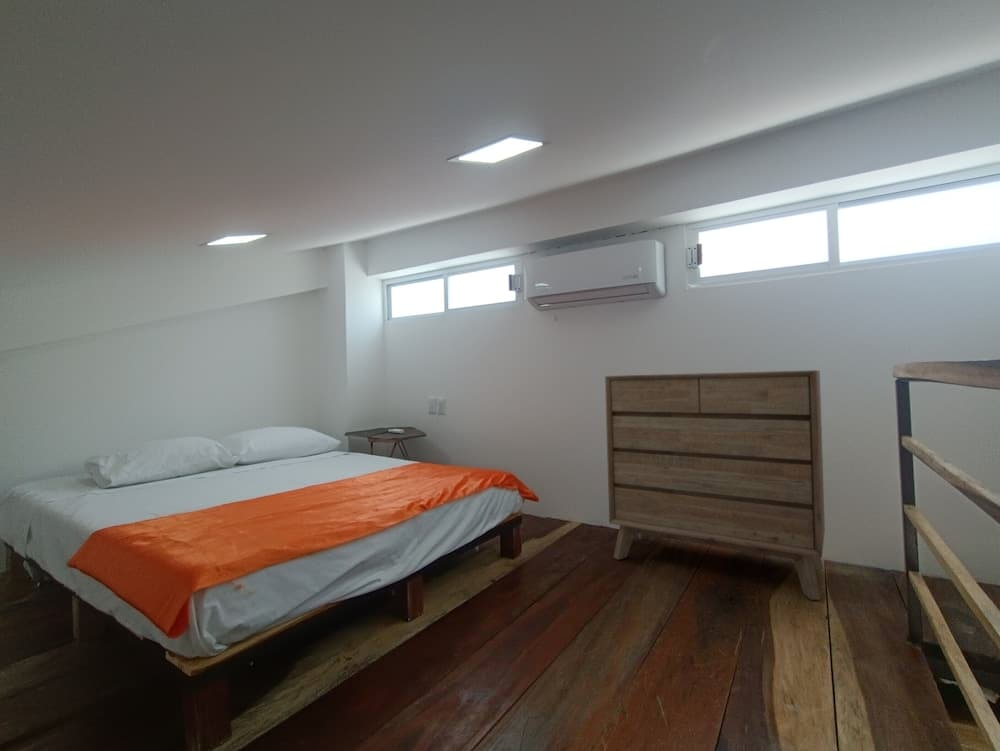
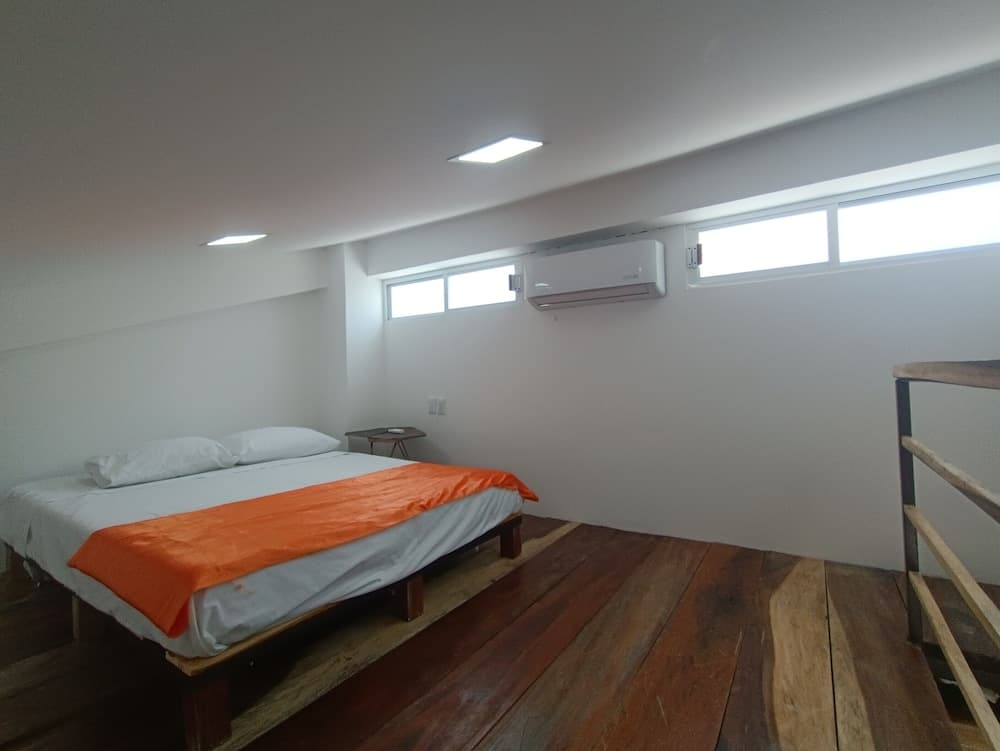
- dresser [604,369,826,601]
